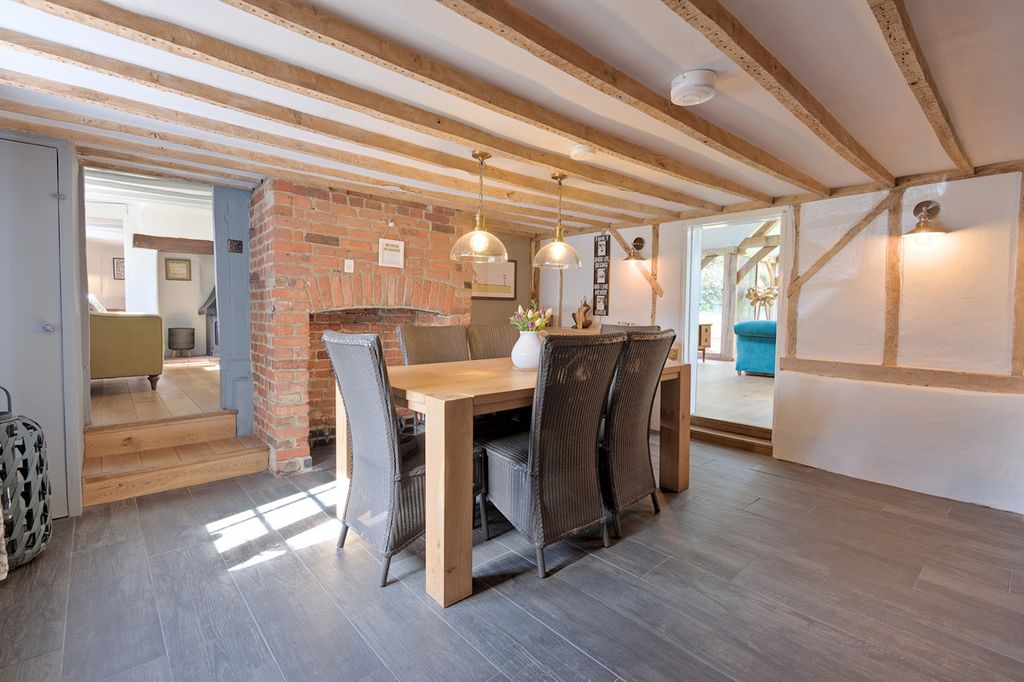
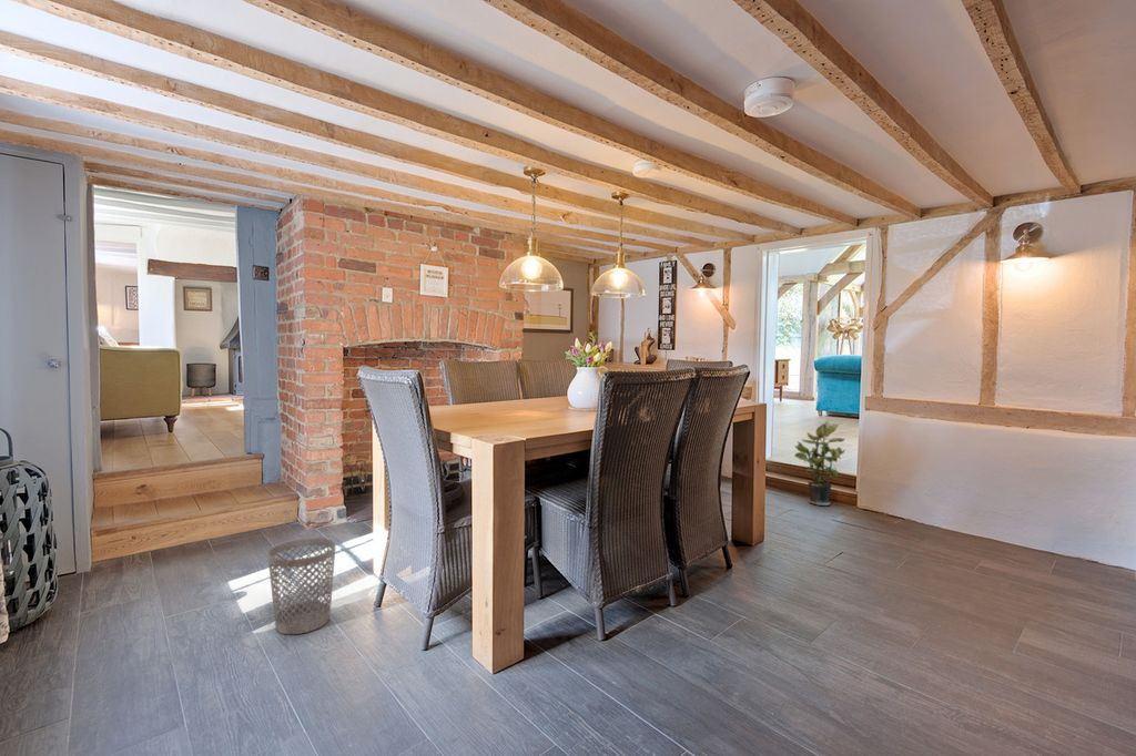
+ wastebasket [266,537,337,635]
+ potted plant [793,420,846,507]
